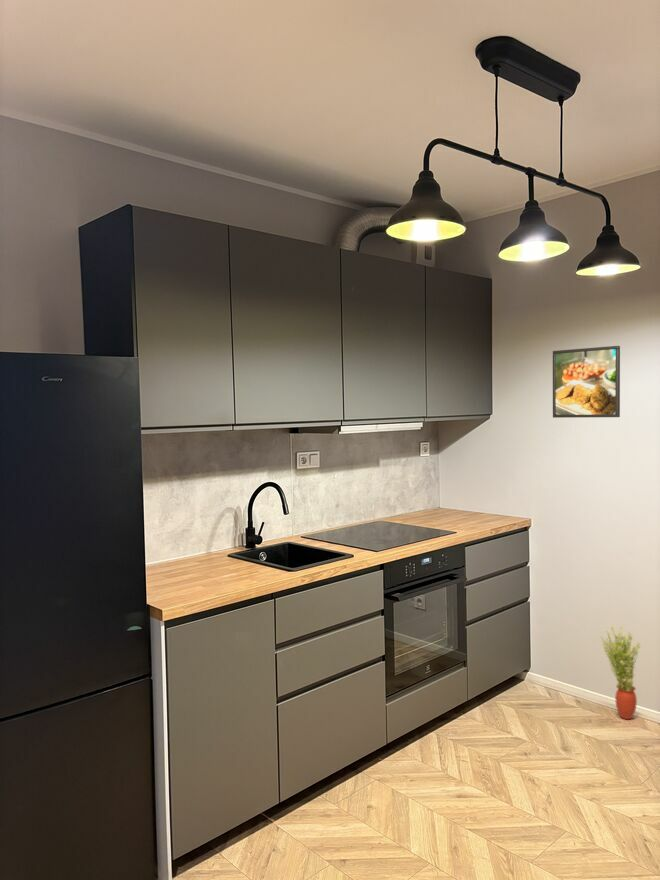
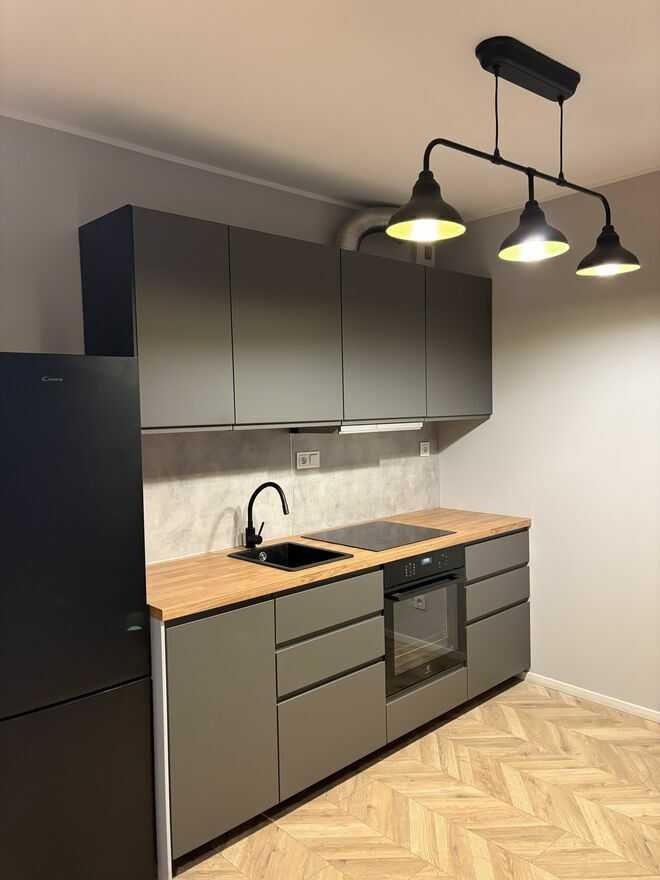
- potted plant [599,625,642,720]
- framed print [552,345,621,419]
